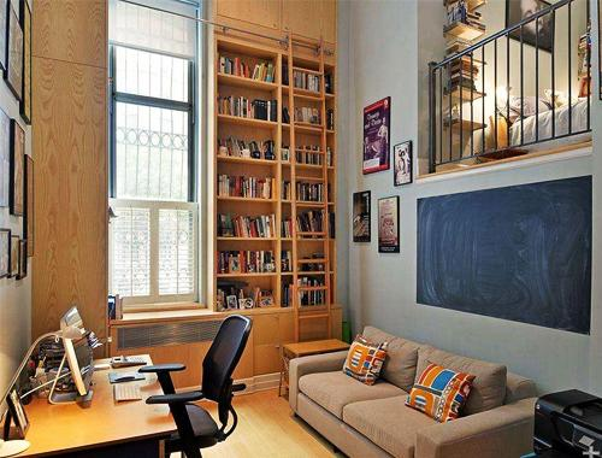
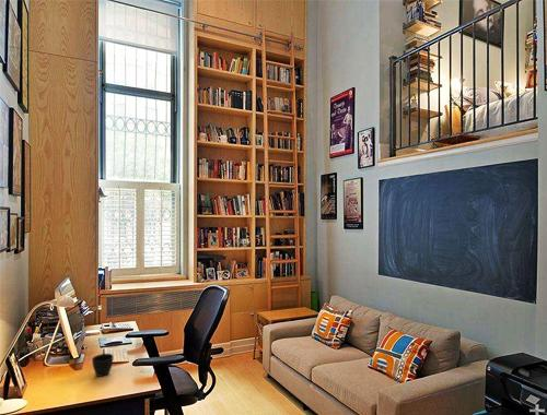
+ cup [91,353,115,378]
